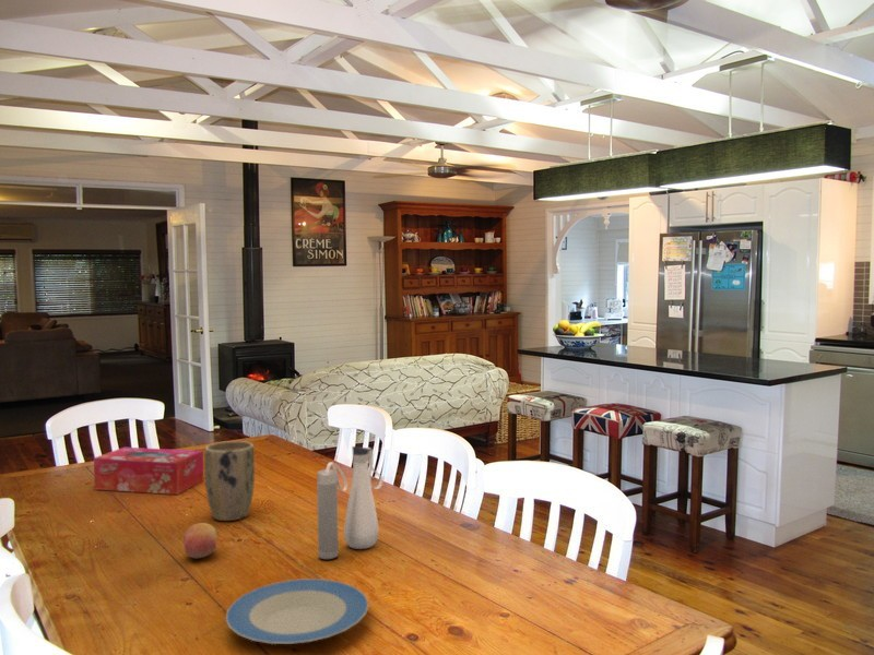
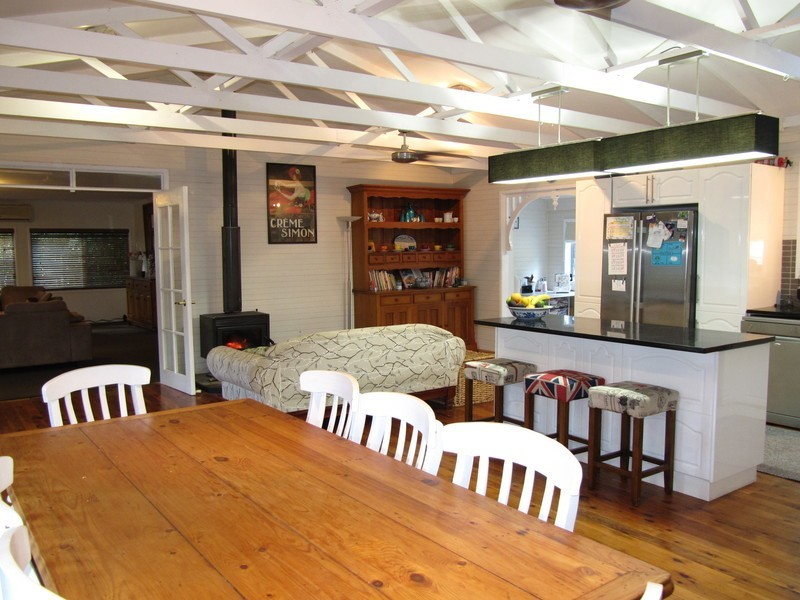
- tissue box [93,446,204,496]
- plant pot [203,440,256,522]
- fruit [182,522,217,559]
- water bottle [316,445,383,560]
- plate [225,577,369,645]
